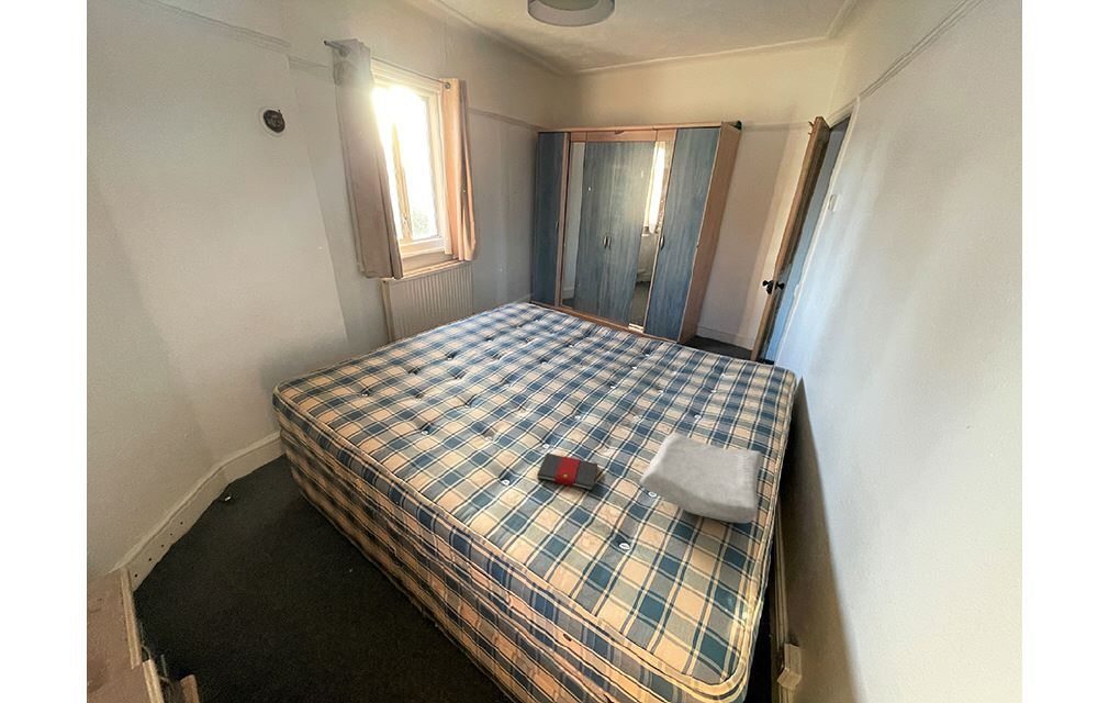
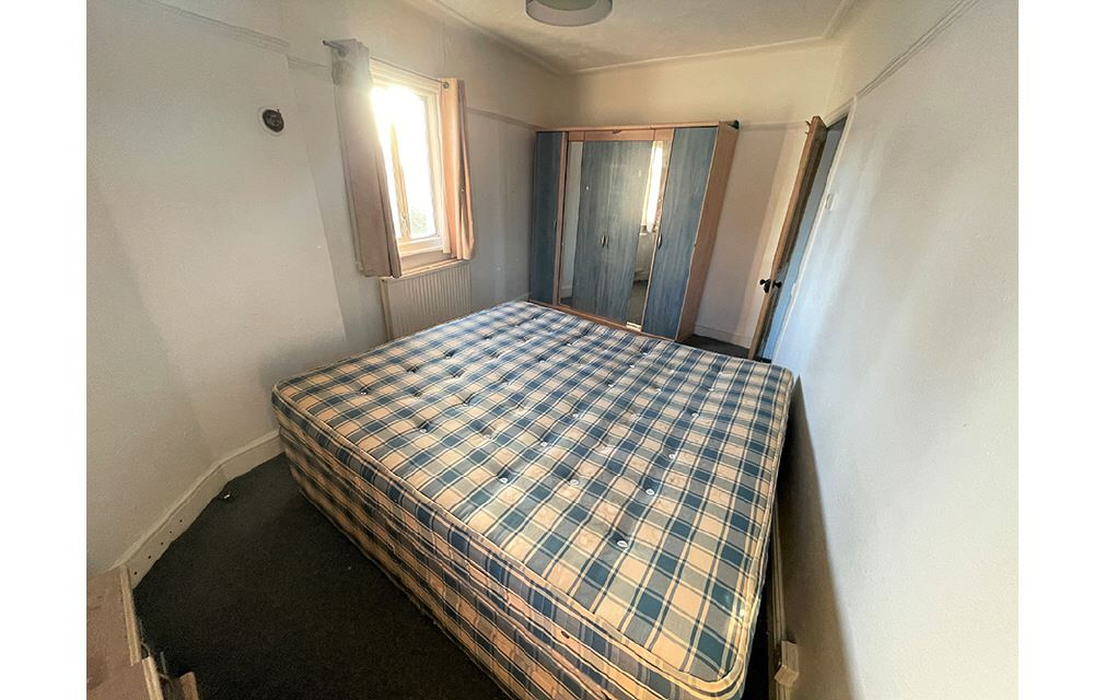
- book [536,451,598,492]
- soap bar [639,432,763,524]
